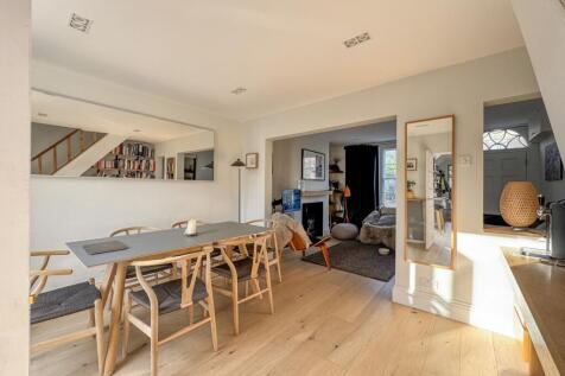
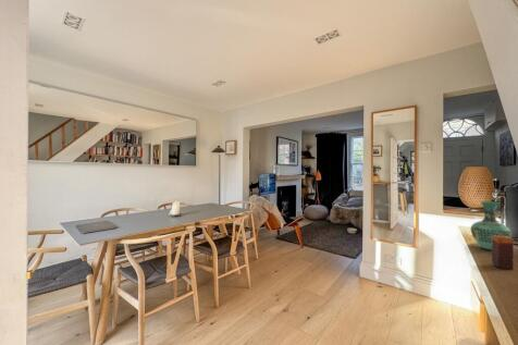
+ candle [491,235,515,271]
+ vase [470,200,513,251]
